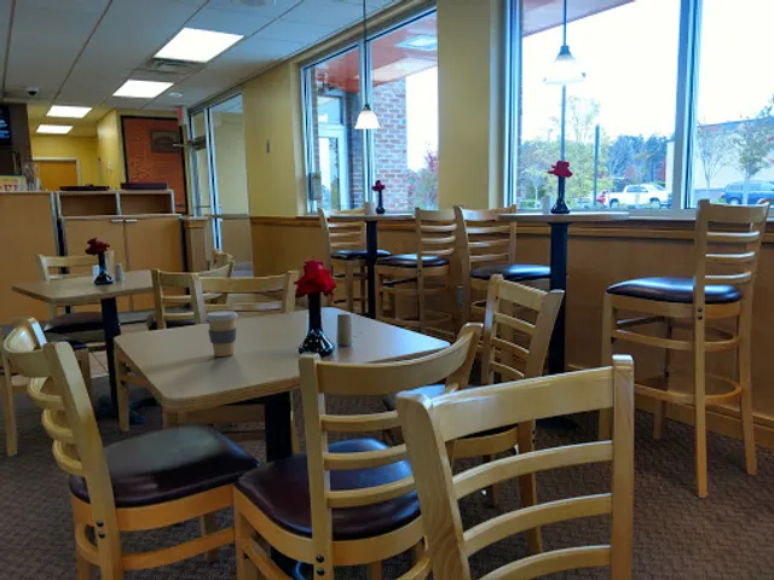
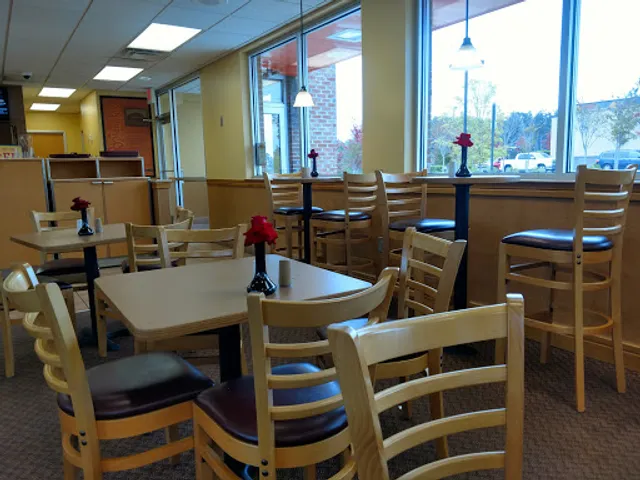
- coffee cup [204,309,239,358]
